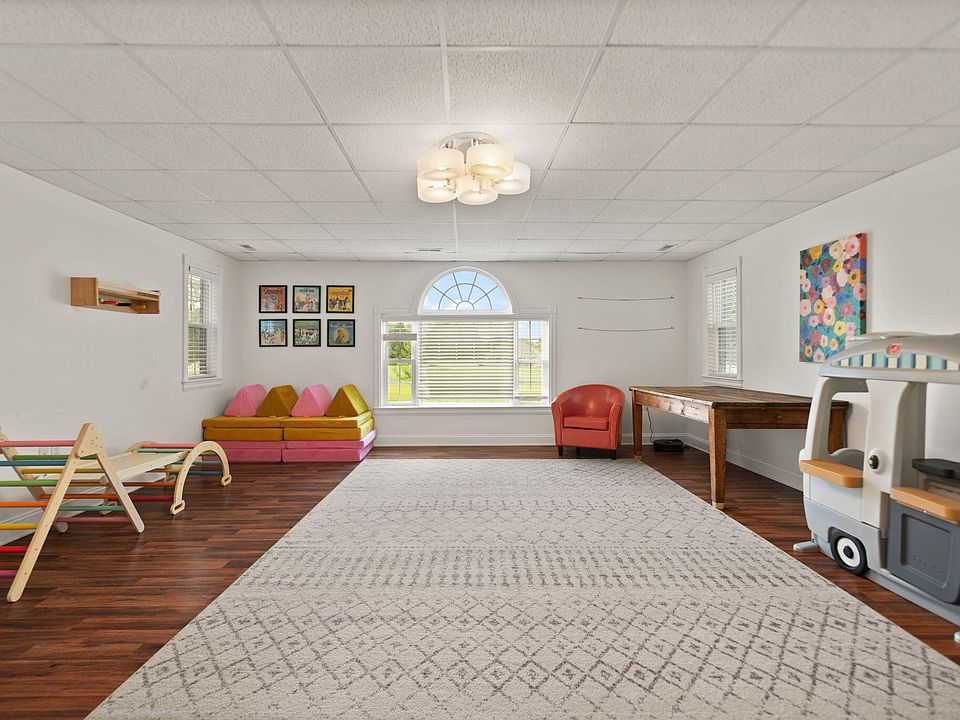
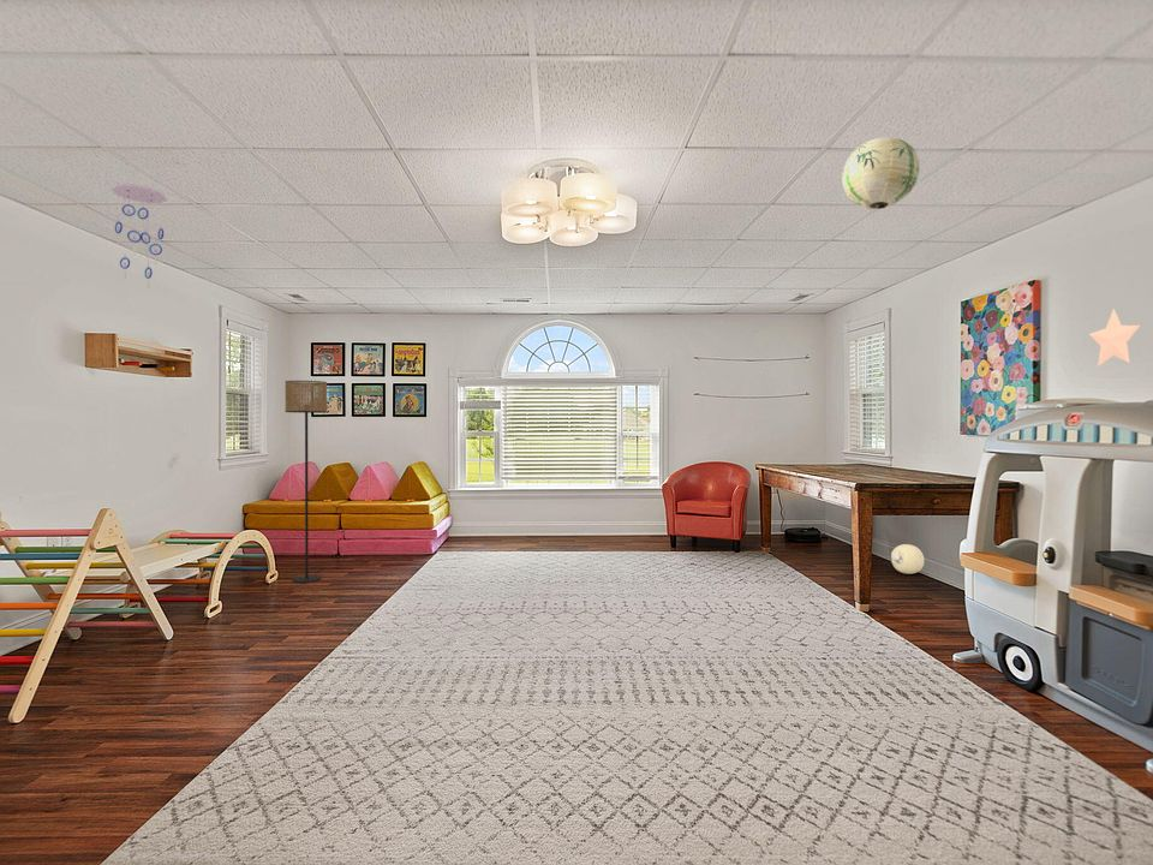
+ ball [890,543,926,575]
+ paper lantern [841,136,920,210]
+ decorative star [1088,308,1141,368]
+ floor lamp [283,380,328,584]
+ ceiling mobile [110,183,168,290]
